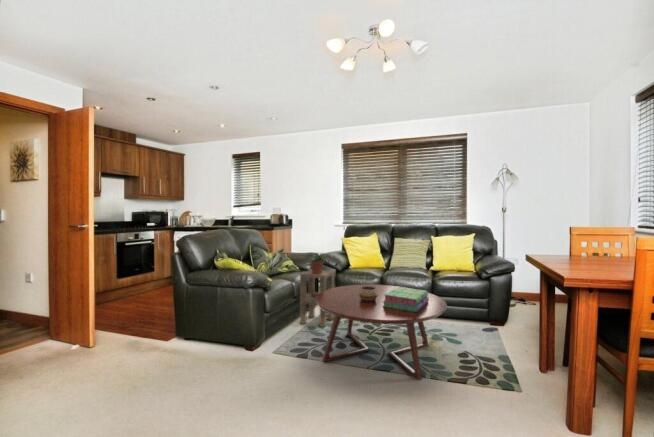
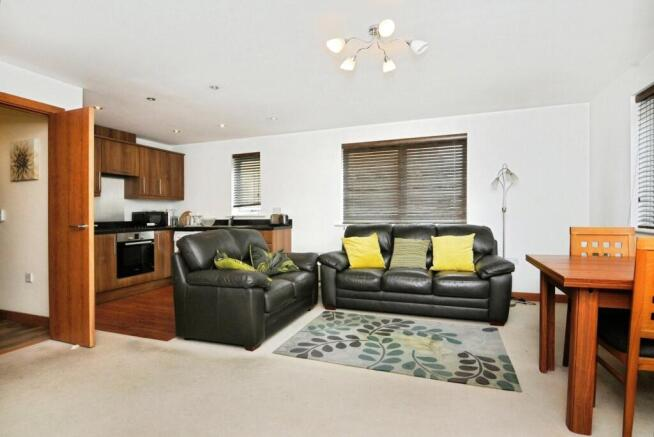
- coffee table [316,284,448,381]
- decorative bowl [359,286,377,302]
- potted plant [307,252,329,274]
- side table [299,269,335,328]
- stack of books [382,286,429,312]
